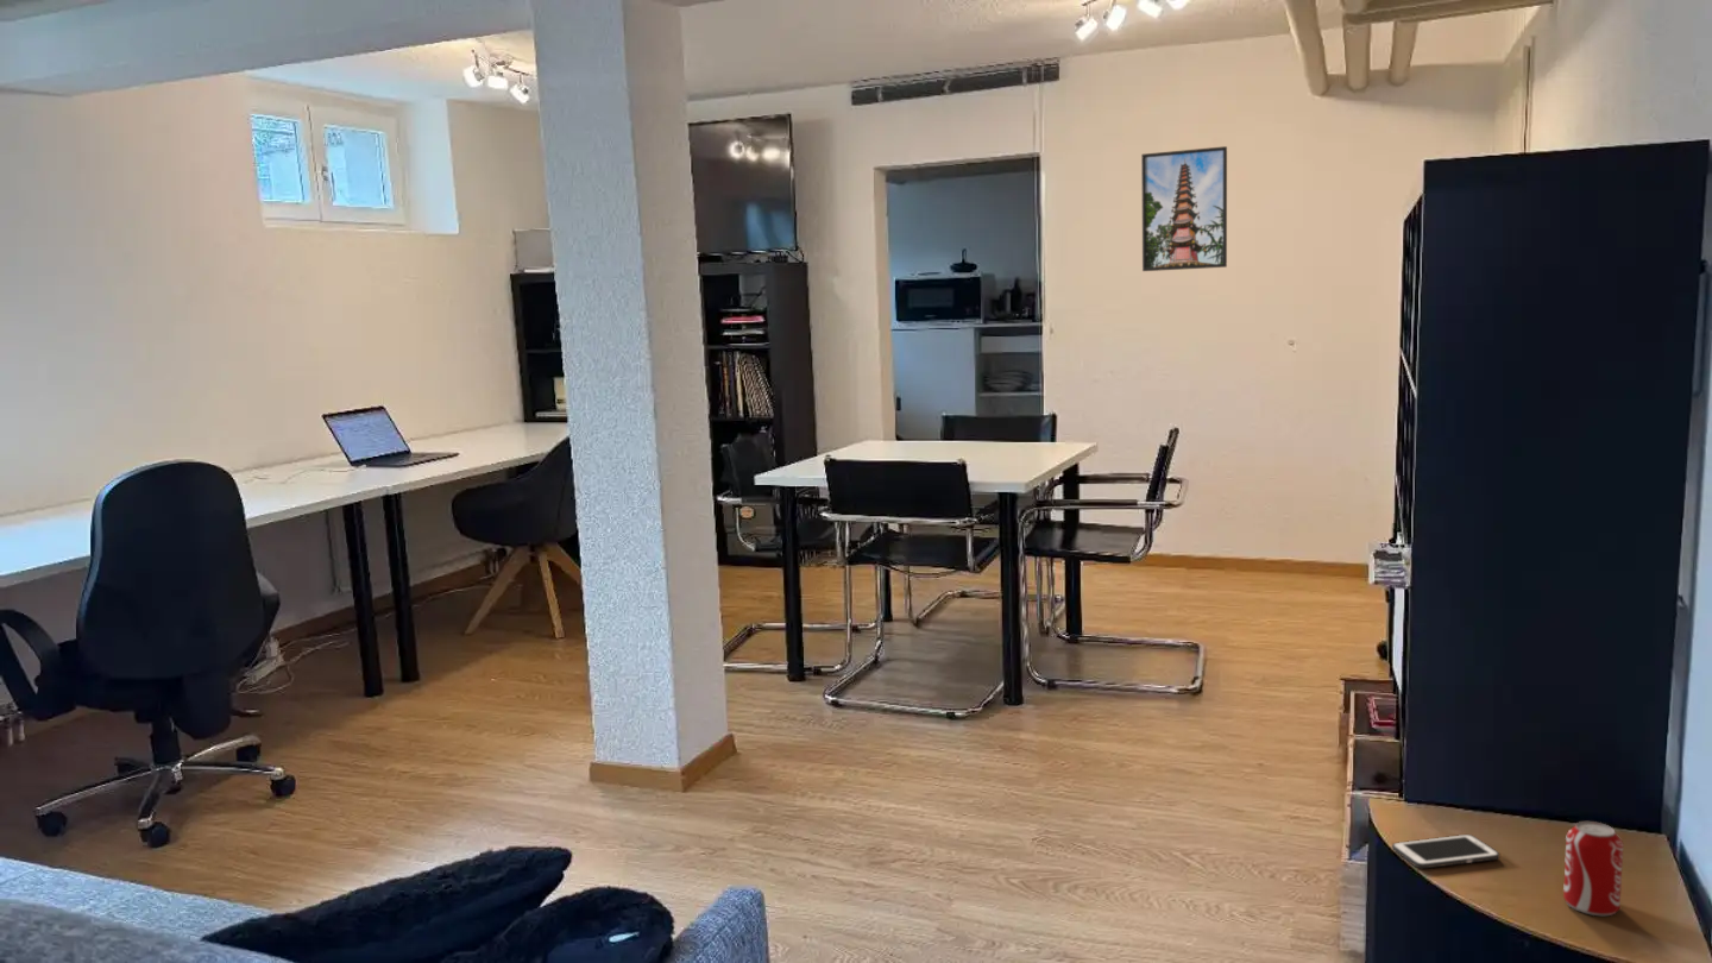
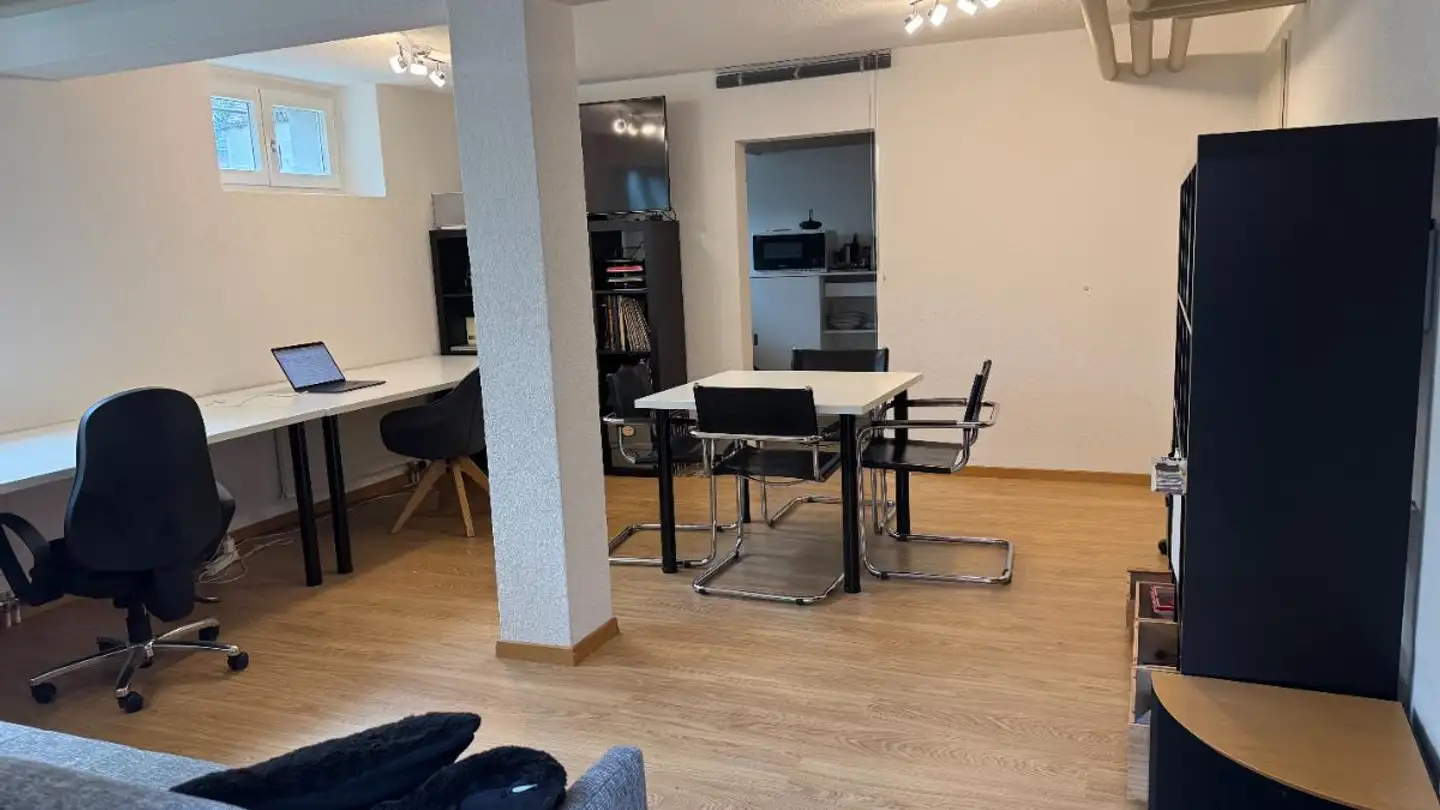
- beverage can [1562,820,1624,917]
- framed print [1140,145,1228,272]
- cell phone [1391,833,1500,869]
